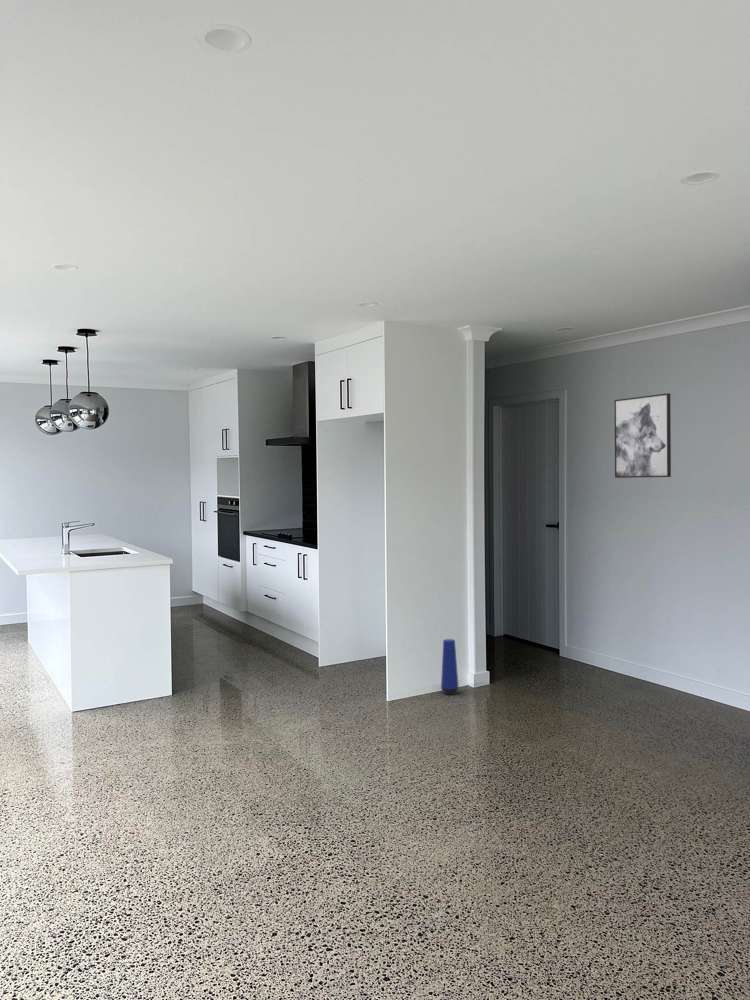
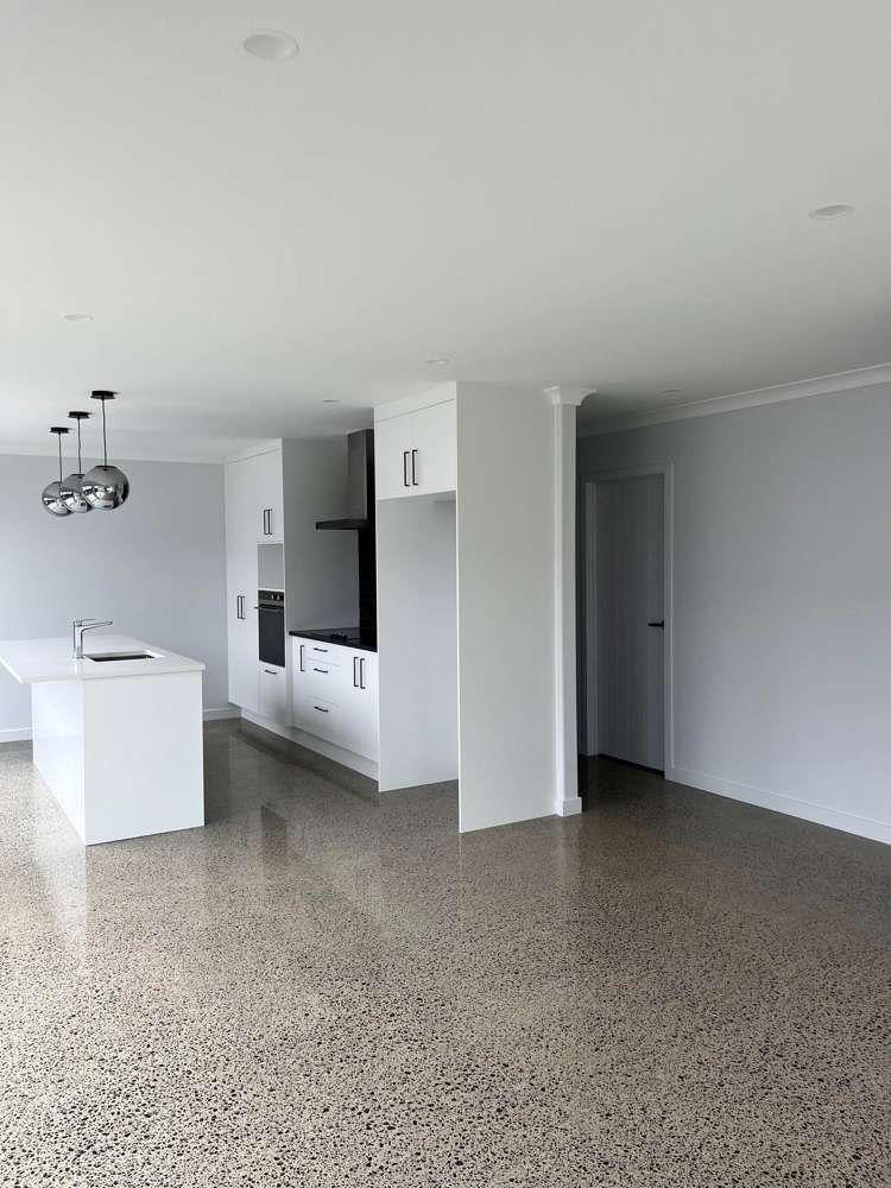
- wall art [613,392,672,479]
- vase [440,638,460,696]
